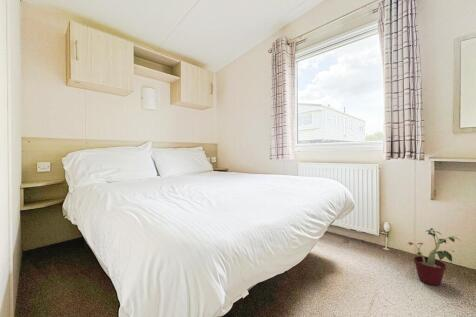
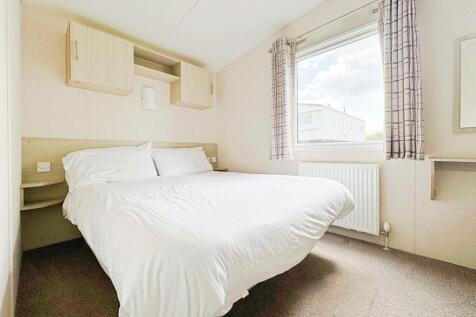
- potted plant [406,227,462,286]
